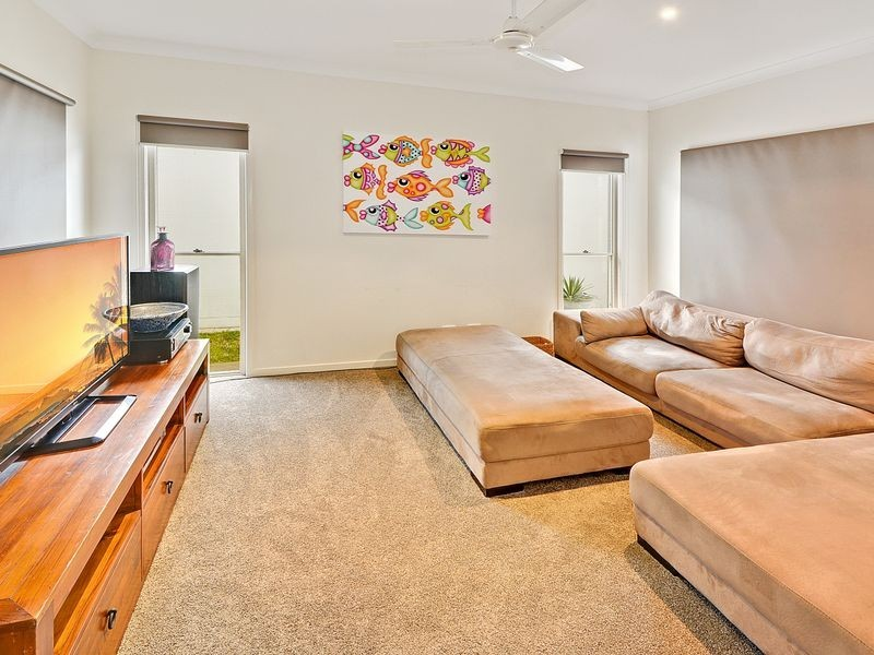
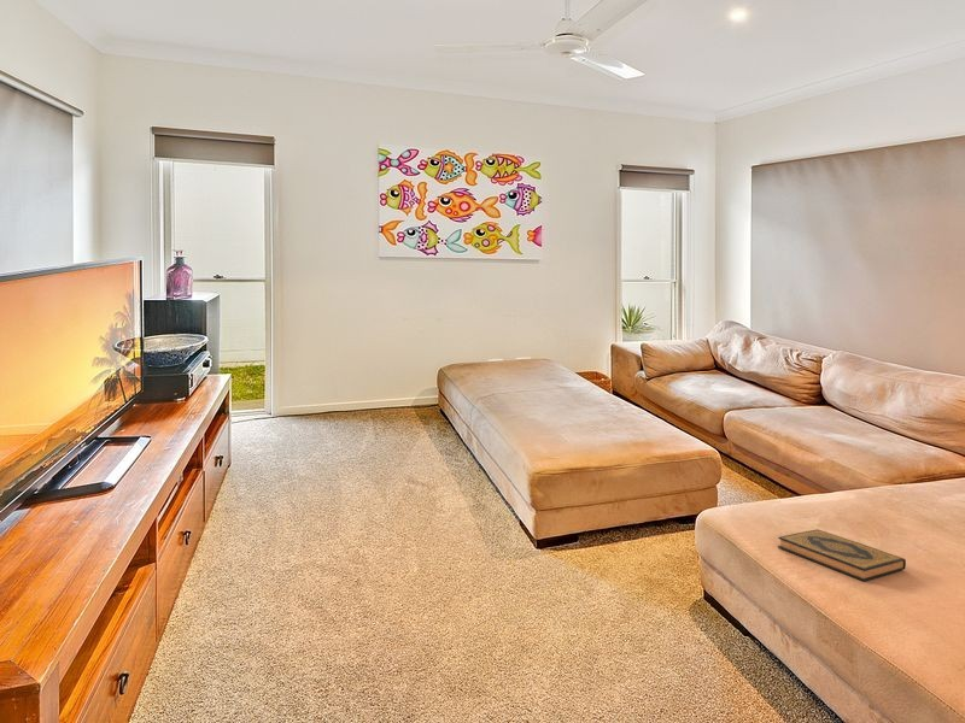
+ hardback book [777,529,907,582]
